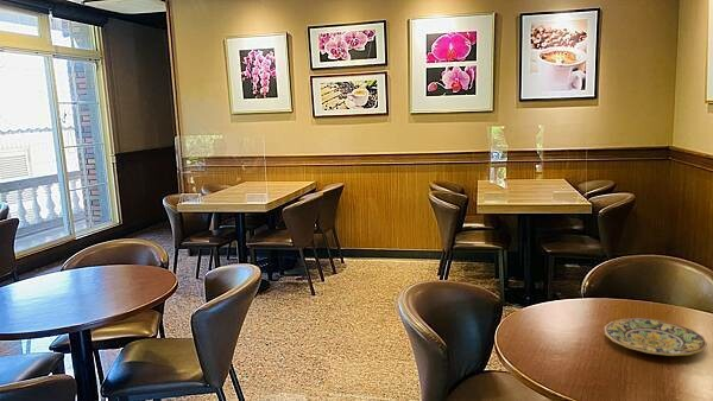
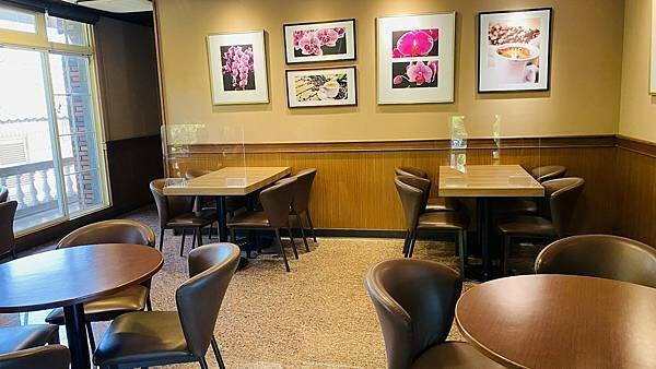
- plate [604,318,708,357]
